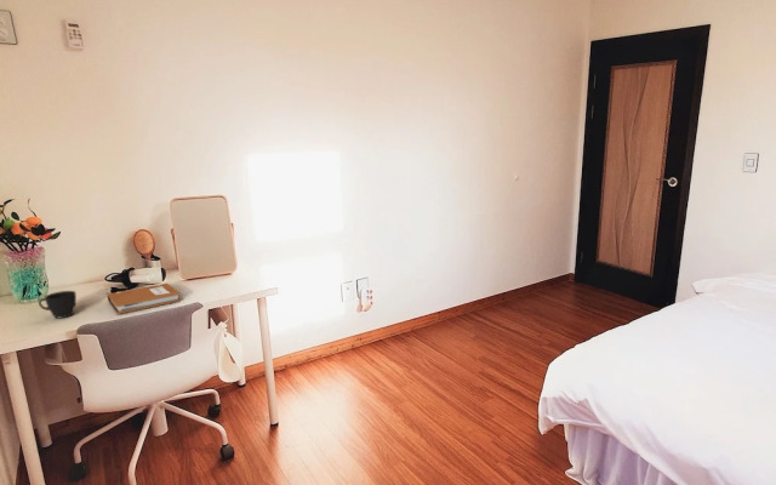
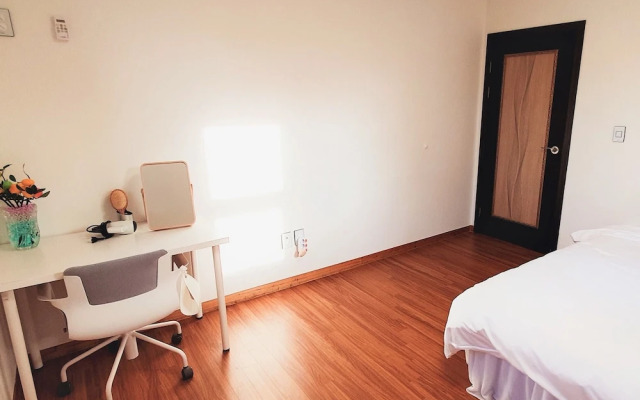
- cup [38,290,78,319]
- notebook [107,283,182,315]
